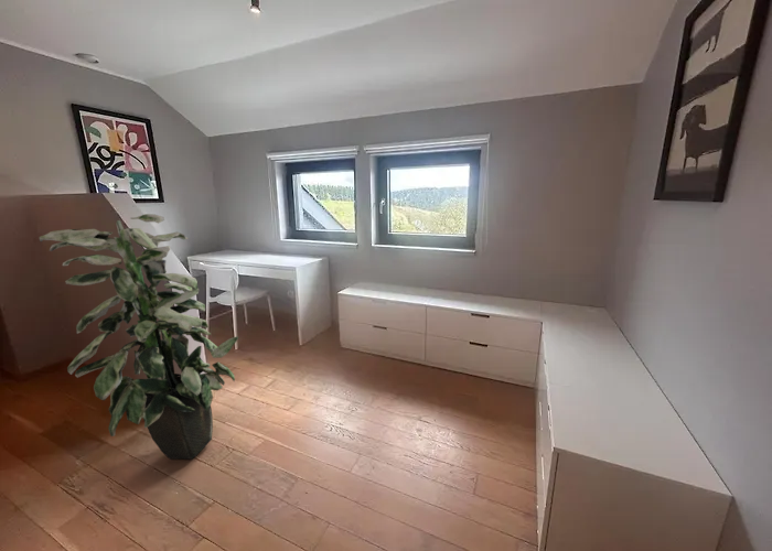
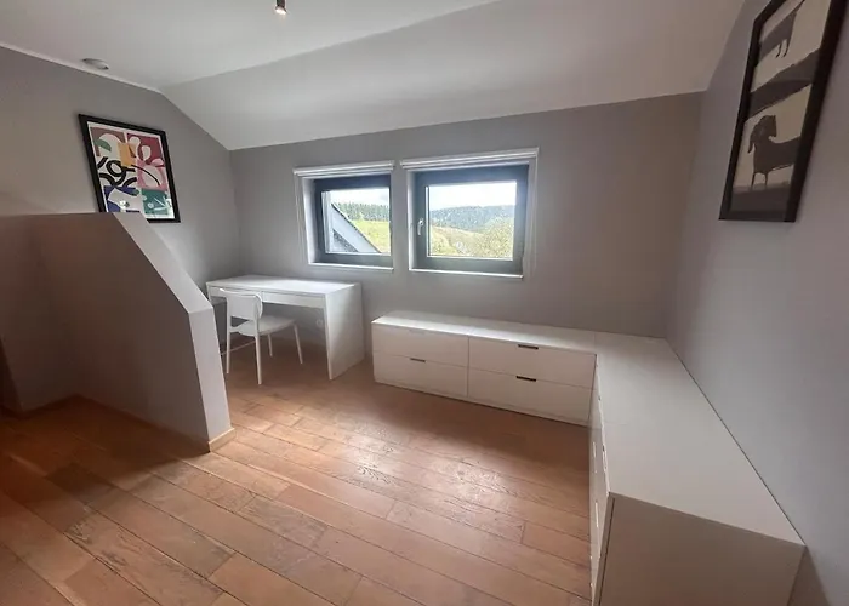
- indoor plant [39,213,239,461]
